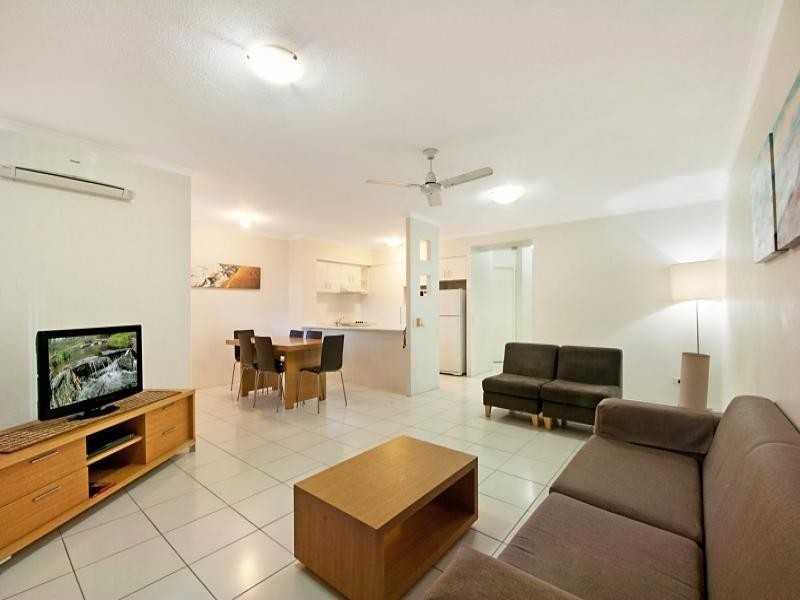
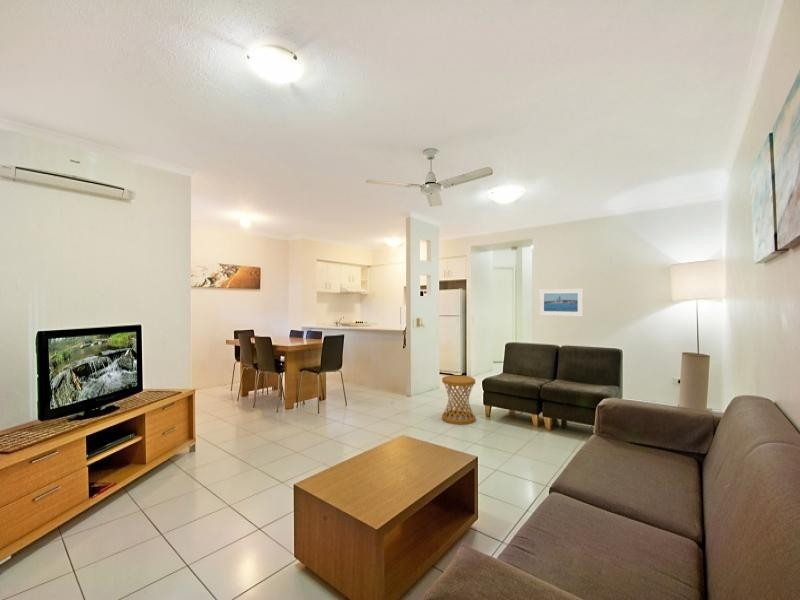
+ side table [441,375,476,426]
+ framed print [538,287,584,318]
